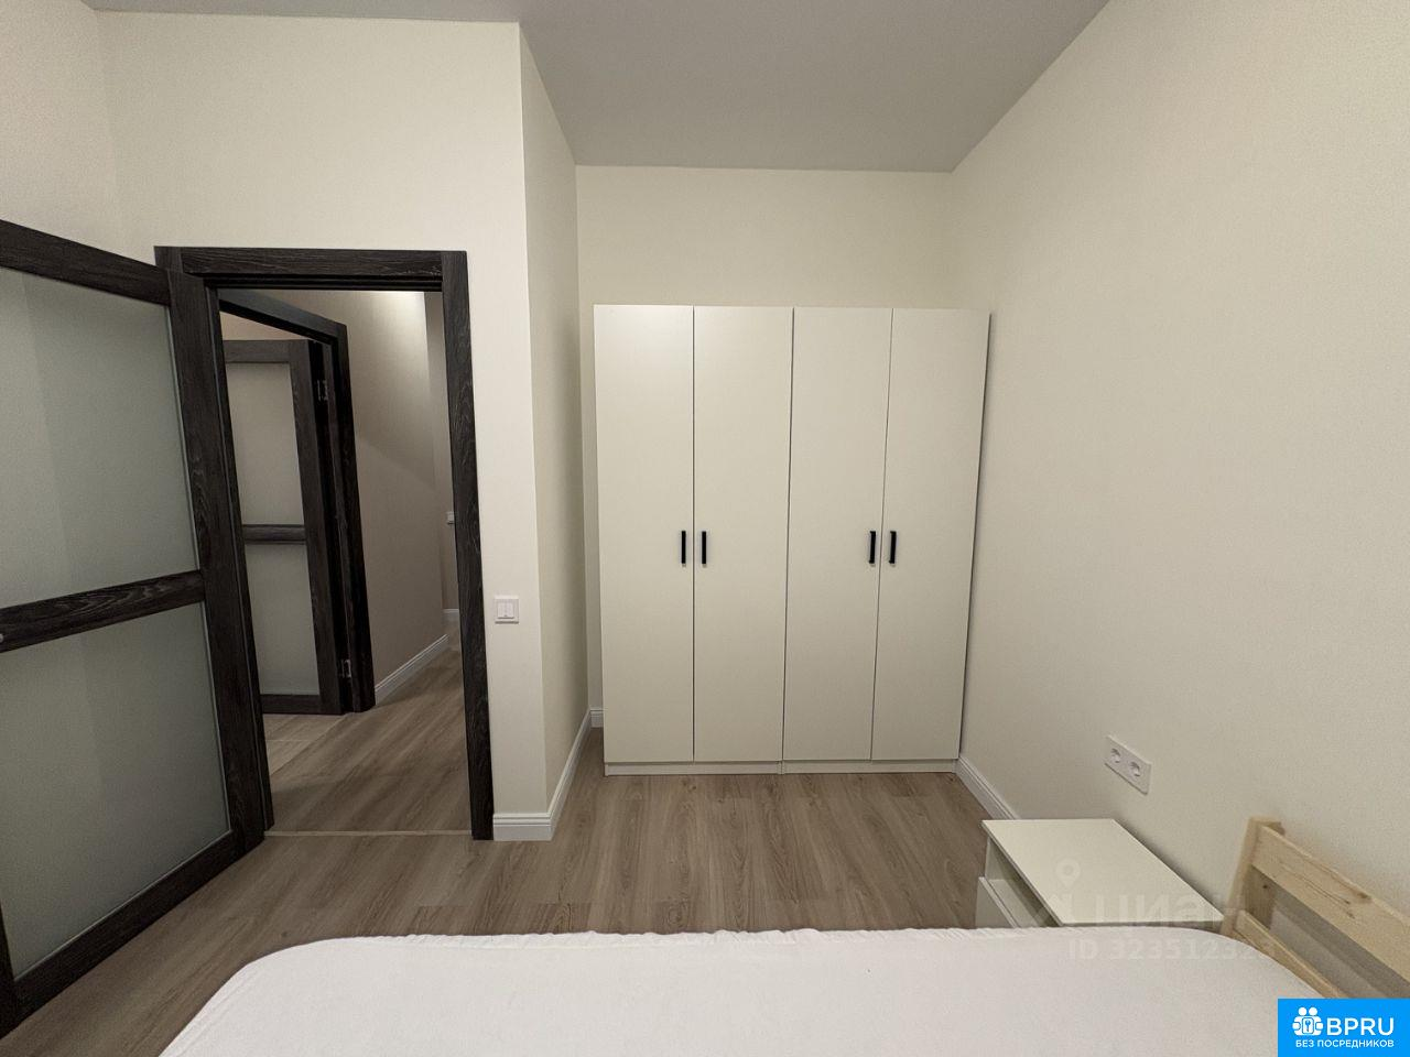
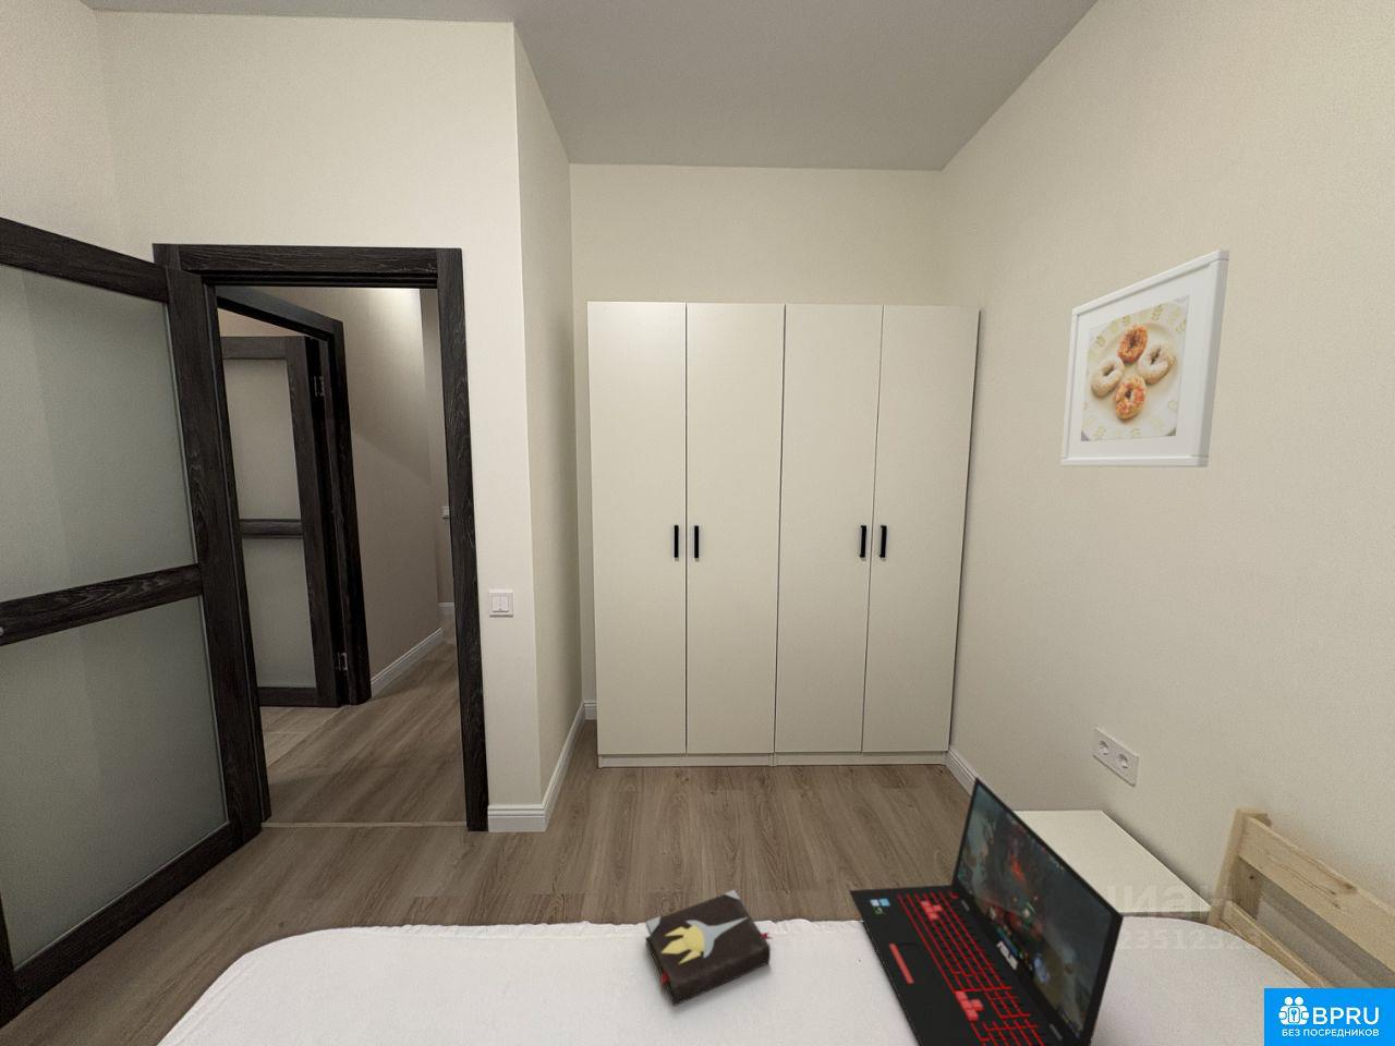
+ hardback book [645,889,772,1006]
+ laptop [849,776,1125,1046]
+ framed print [1059,248,1230,468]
